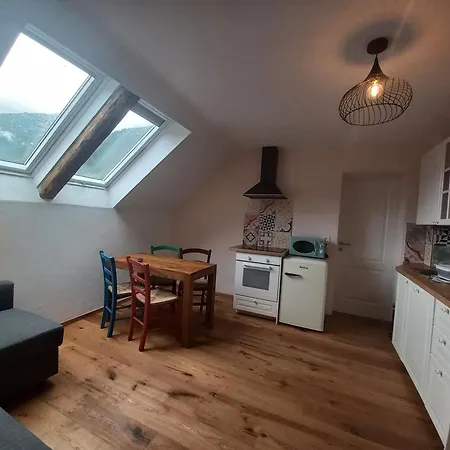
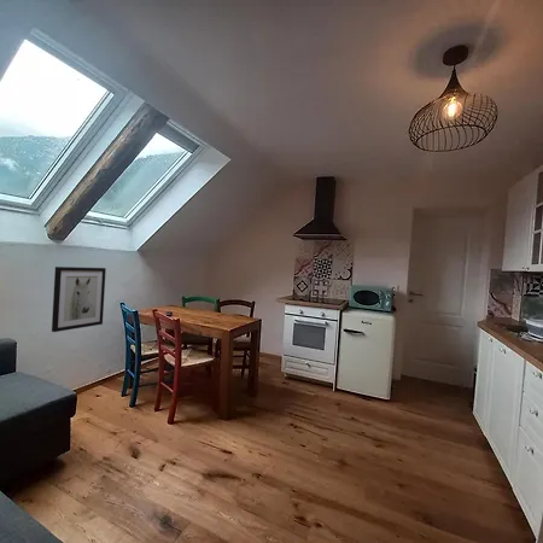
+ wall art [51,265,107,333]
